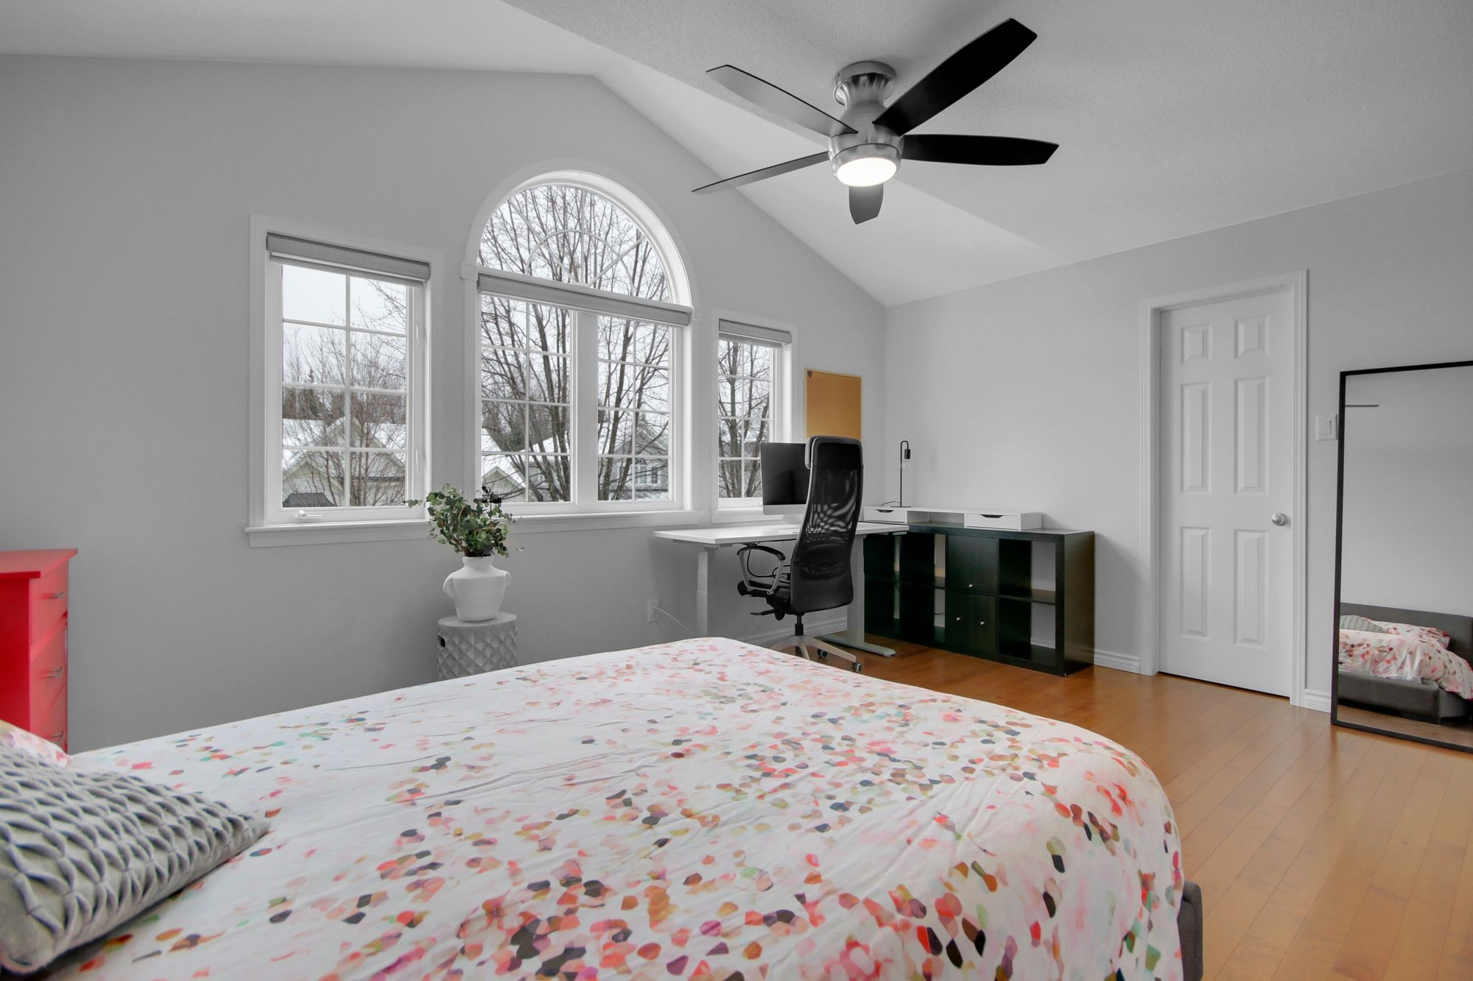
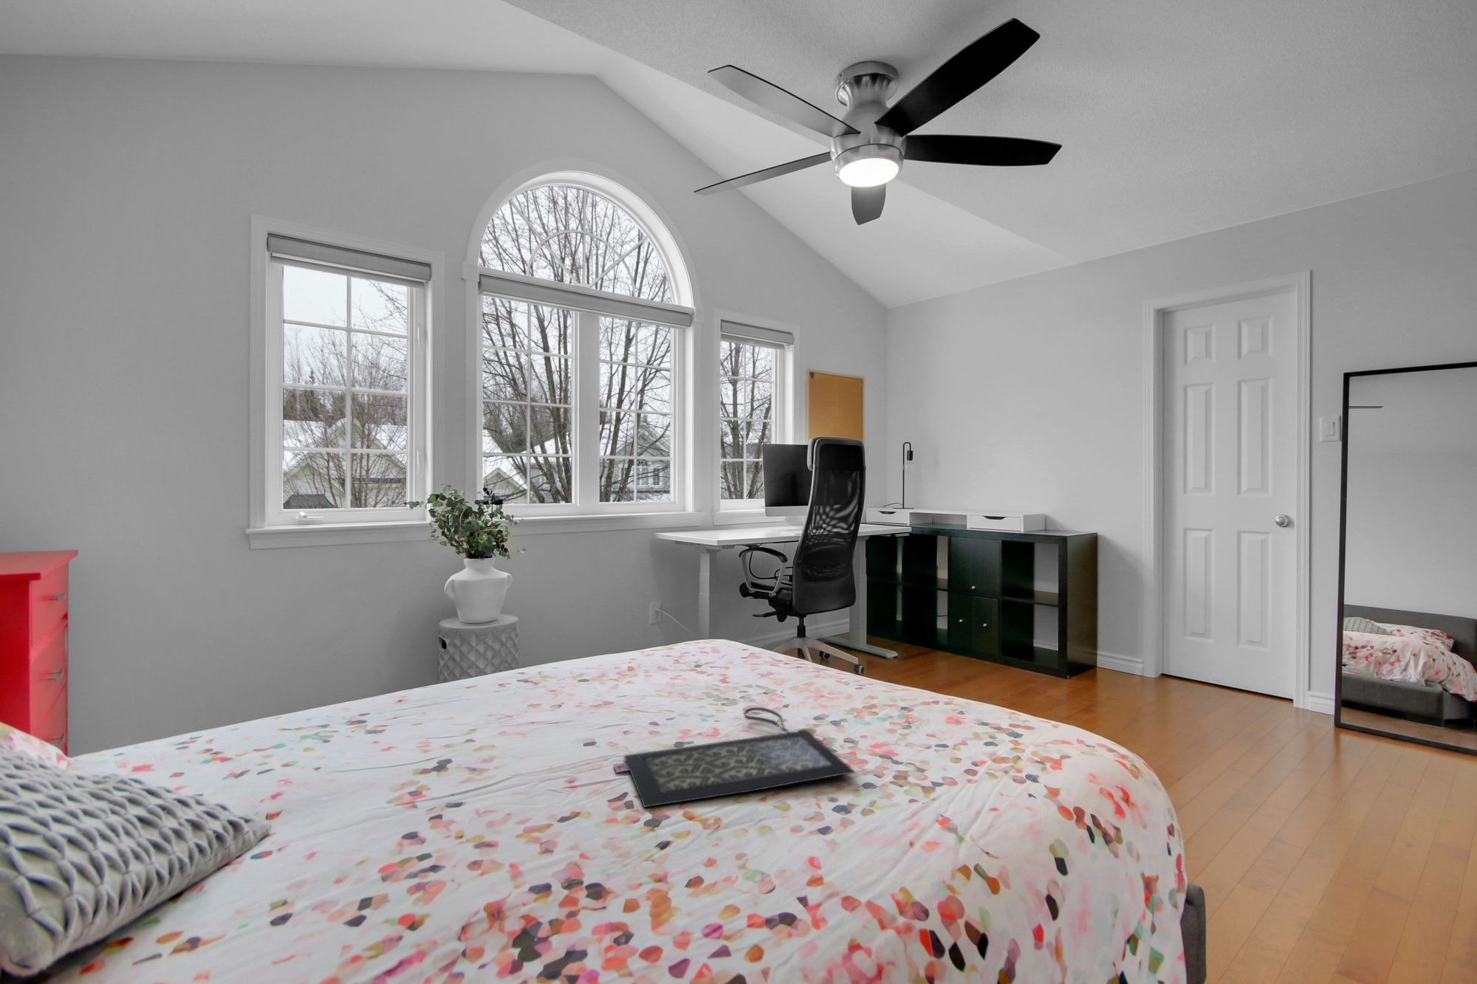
+ clutch bag [613,706,857,808]
